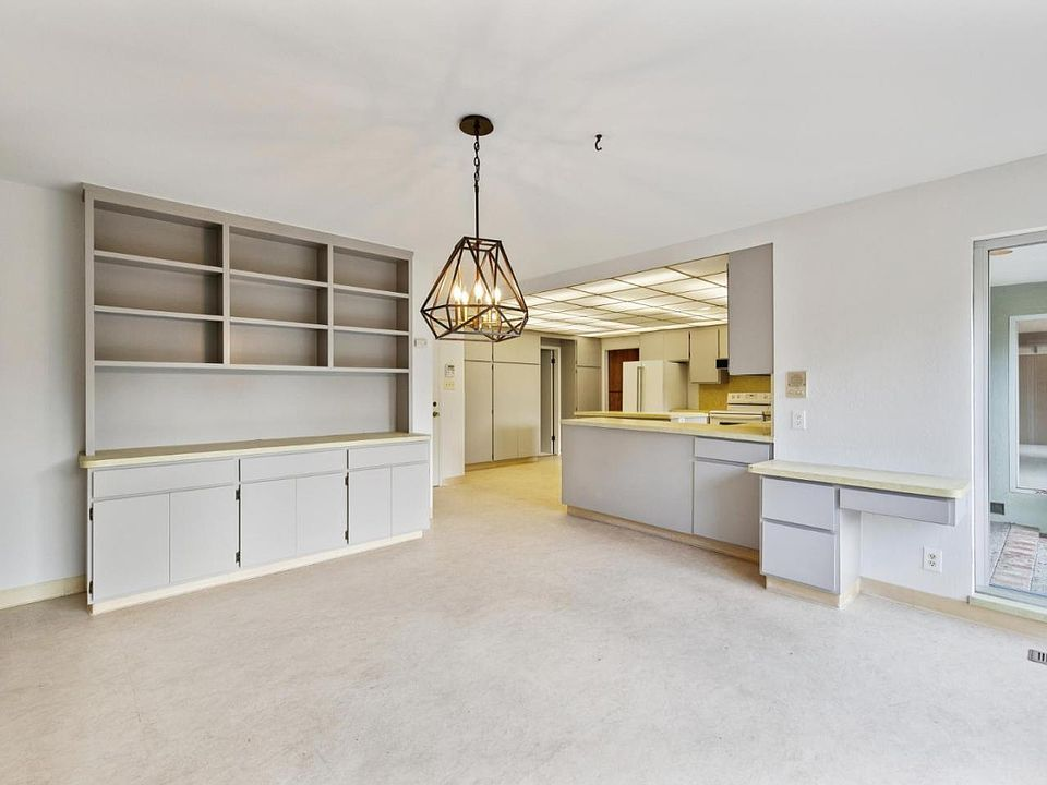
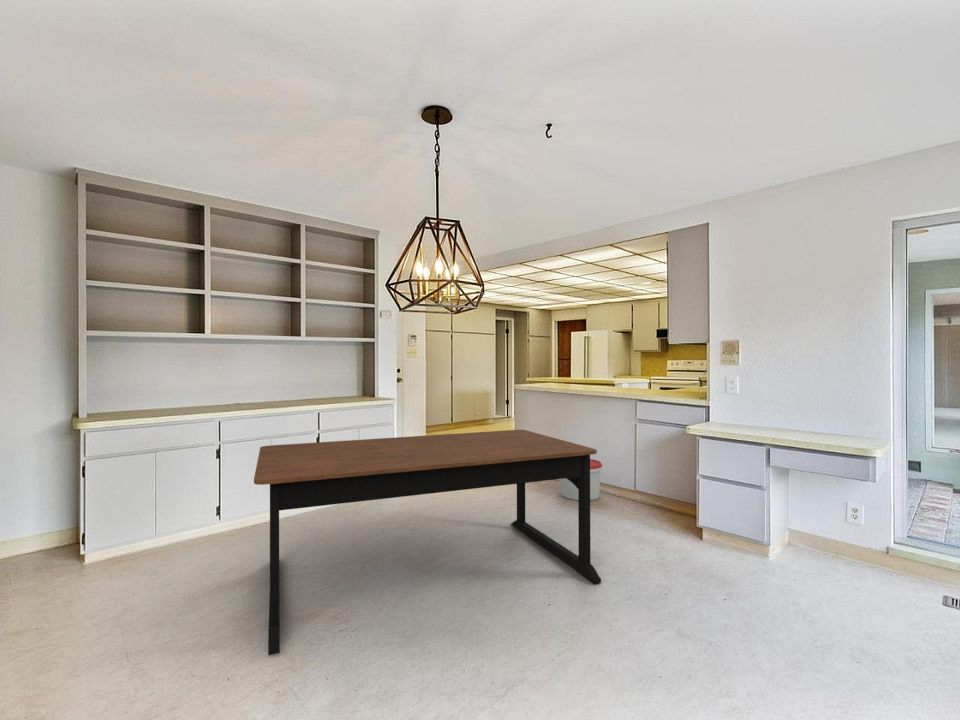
+ bucket [560,458,603,501]
+ dining table [253,429,602,656]
